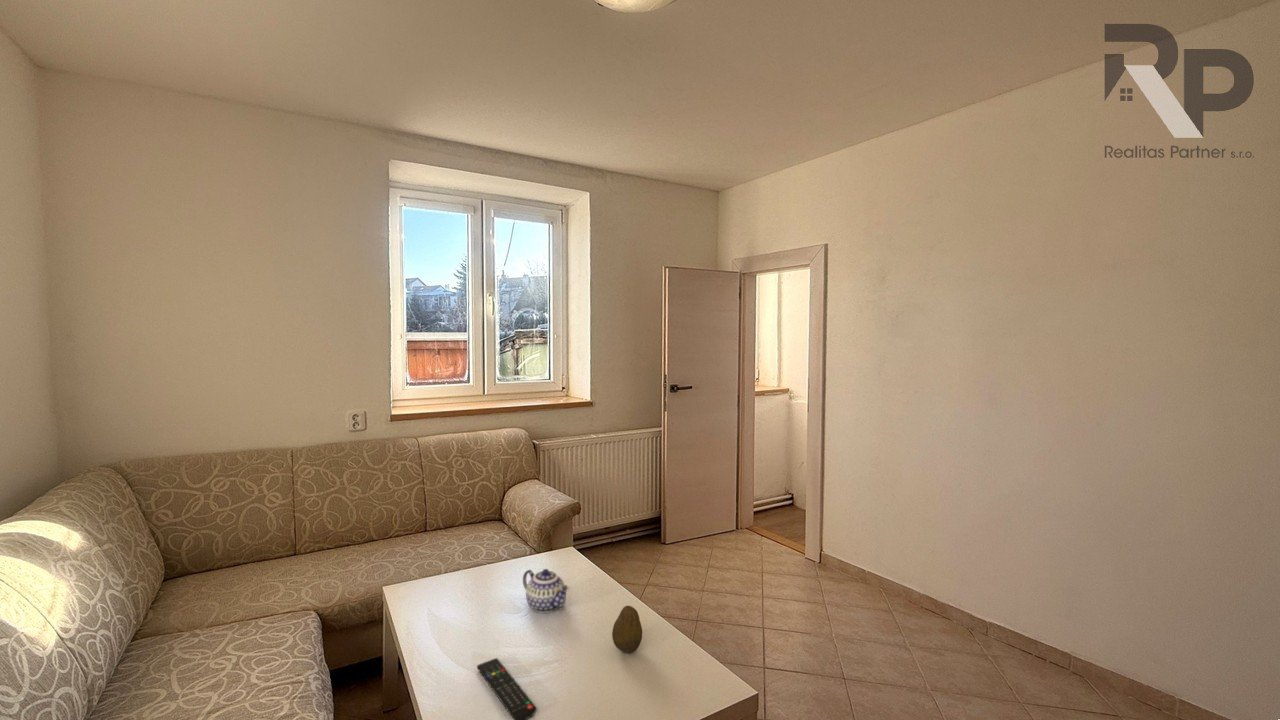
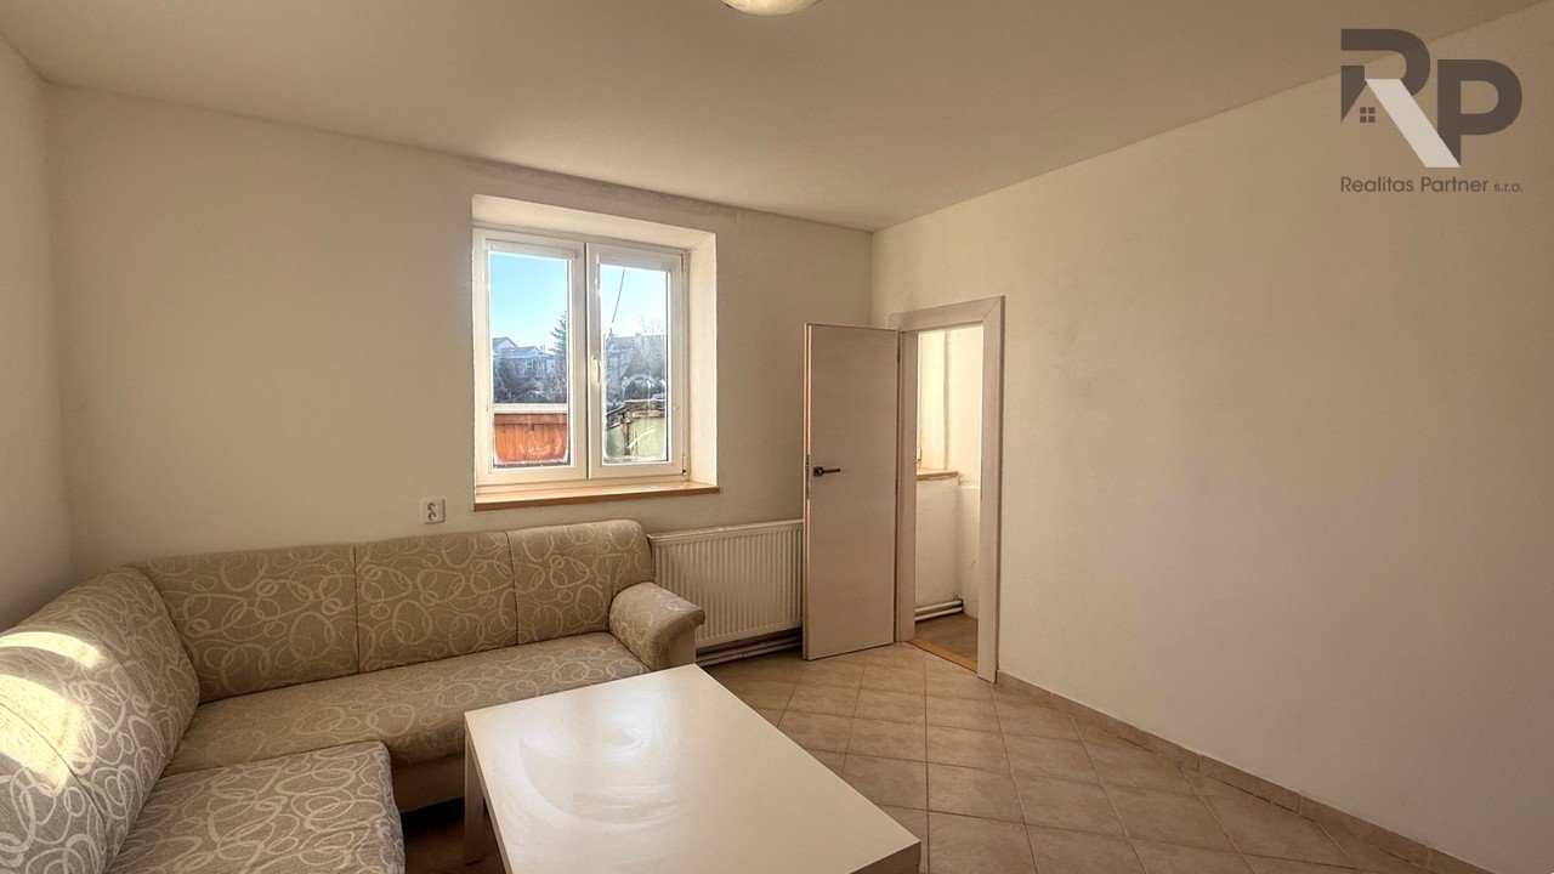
- teapot [522,568,570,614]
- remote control [476,657,538,720]
- fruit [611,605,643,654]
